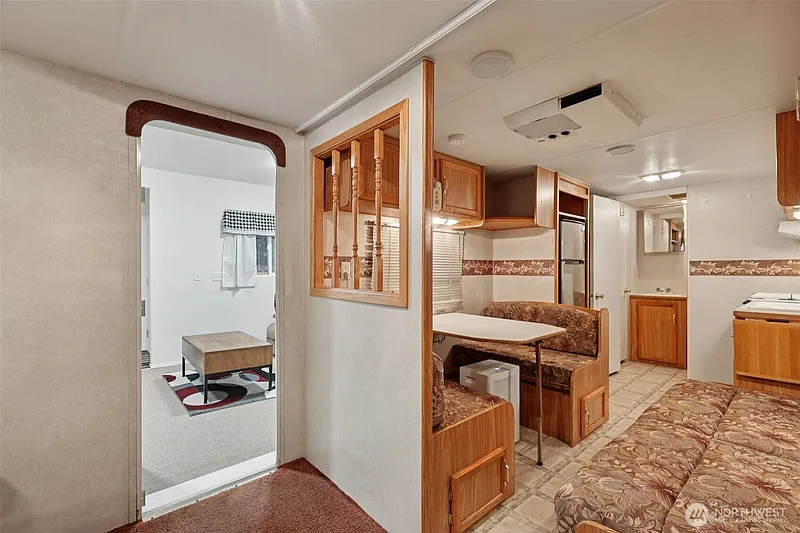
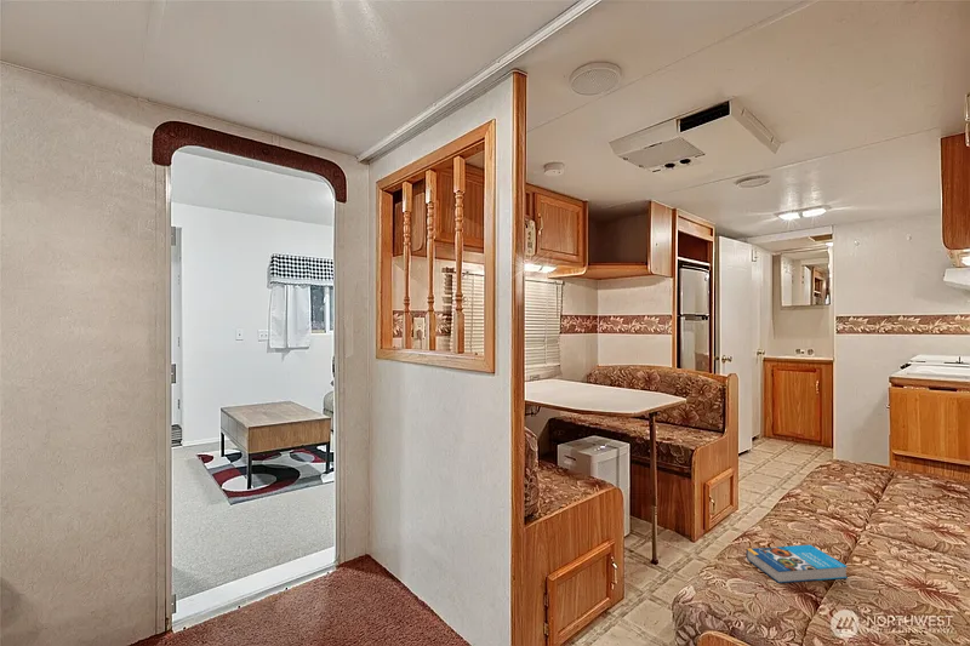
+ book [746,544,849,584]
